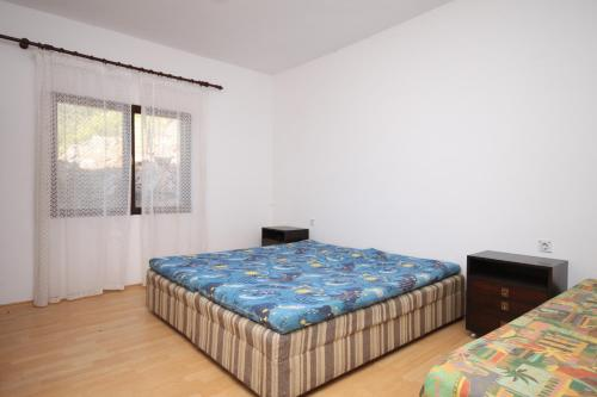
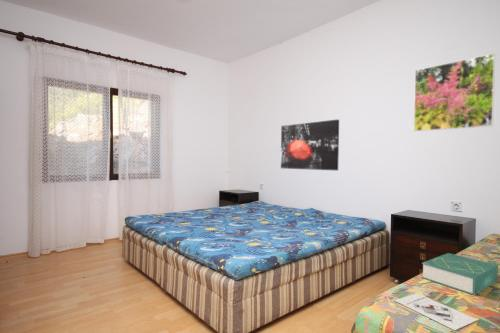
+ wall art [280,118,340,172]
+ architectural model [393,292,479,331]
+ book [421,252,499,296]
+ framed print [413,52,496,132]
